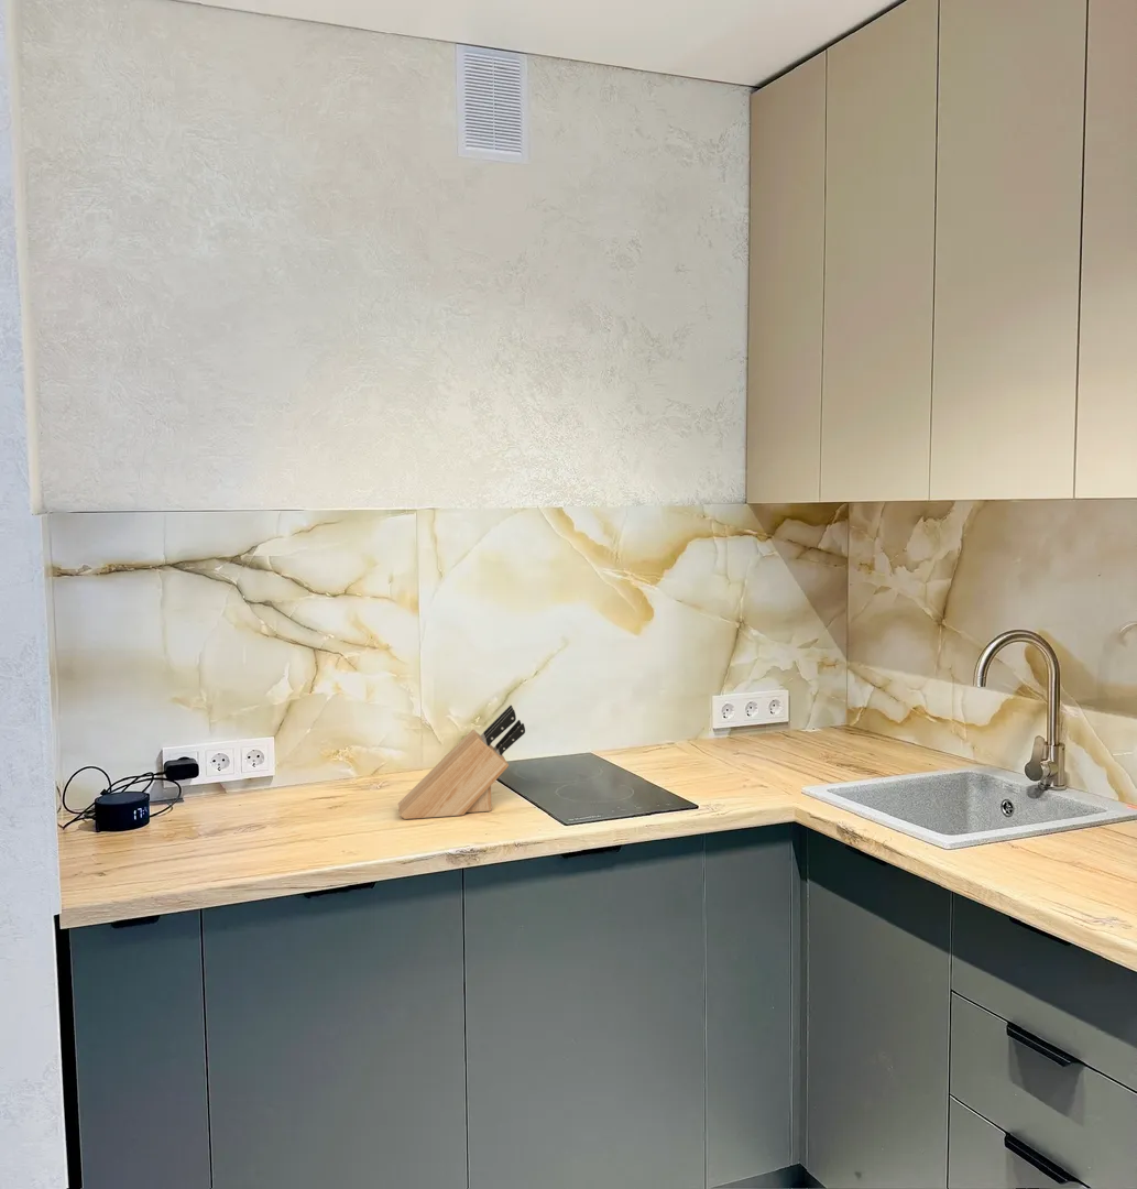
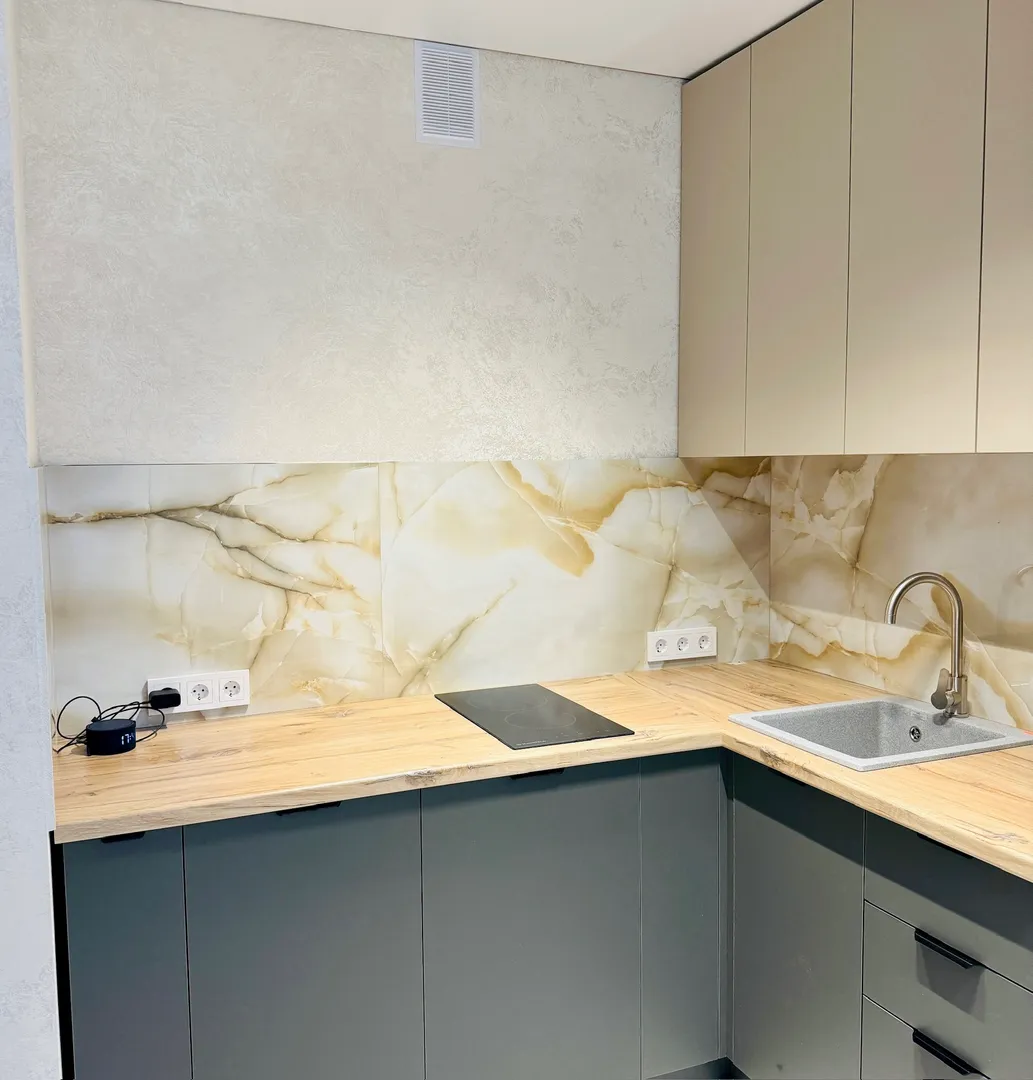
- knife block [397,705,526,820]
